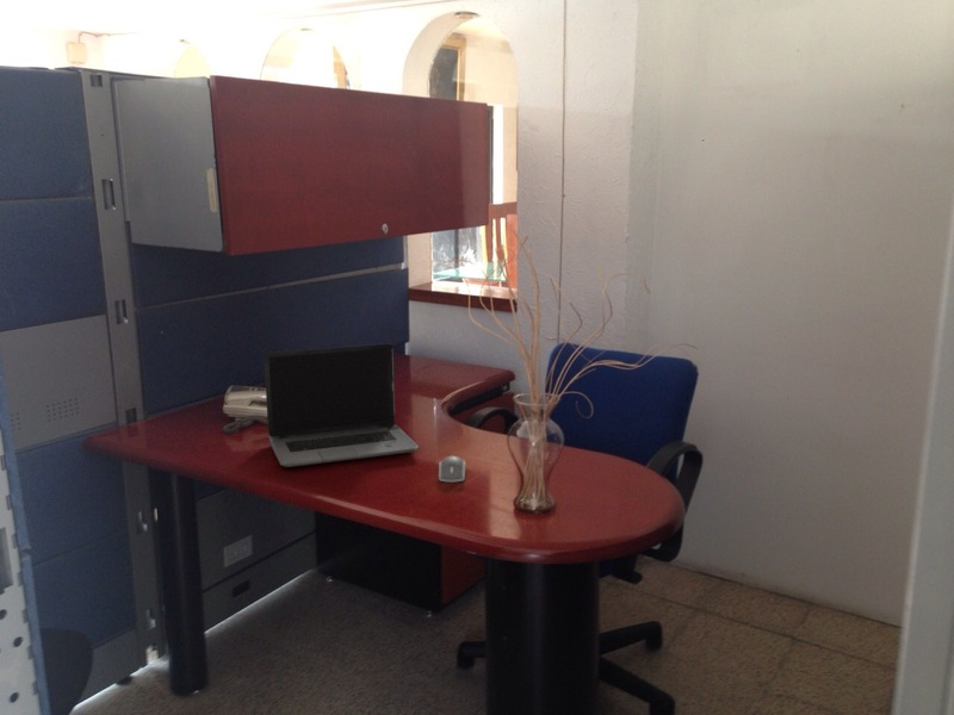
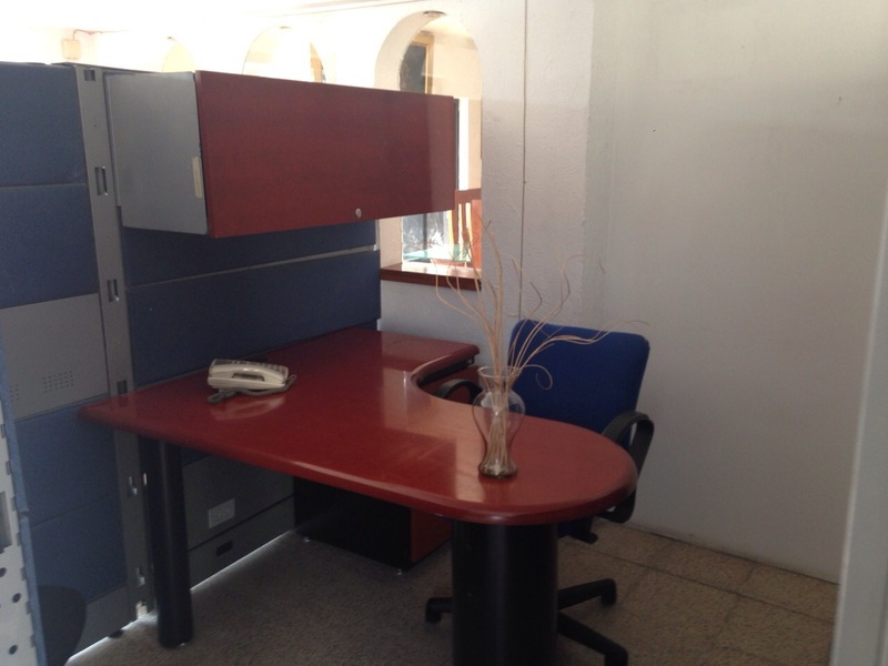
- computer mouse [438,455,466,483]
- laptop computer [262,342,420,468]
